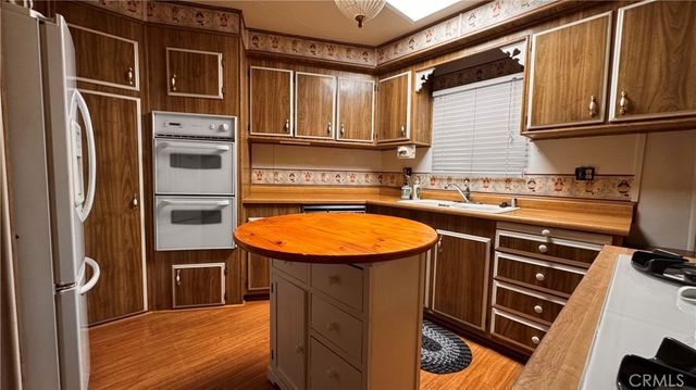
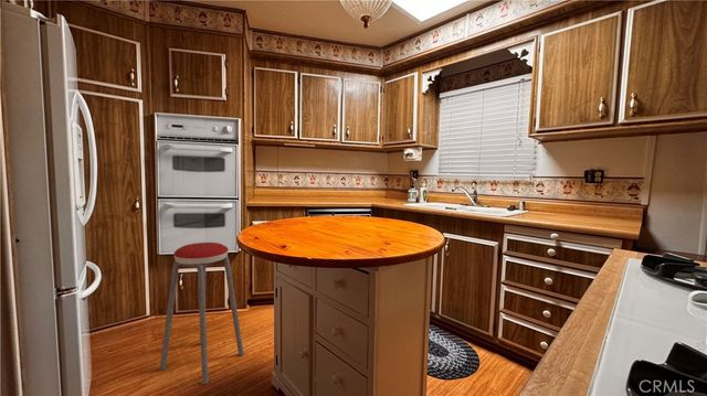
+ music stool [159,242,245,385]
